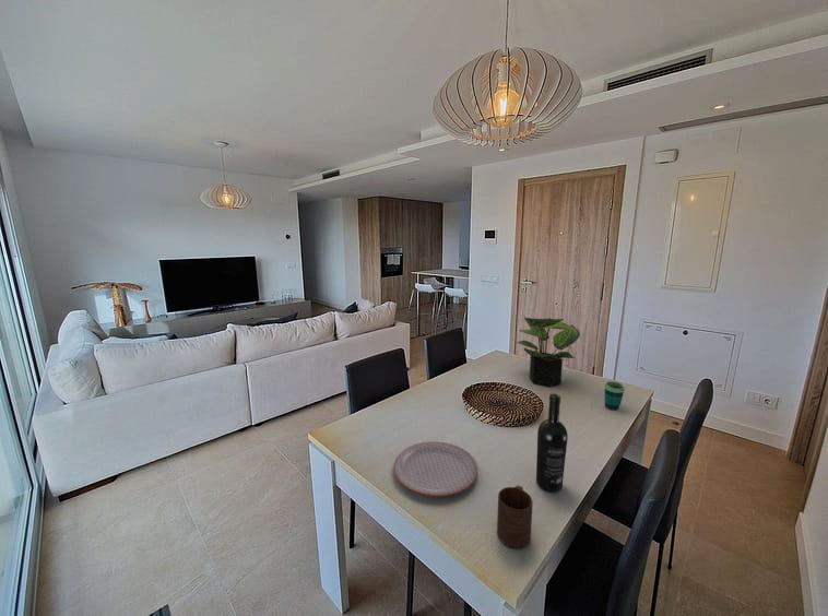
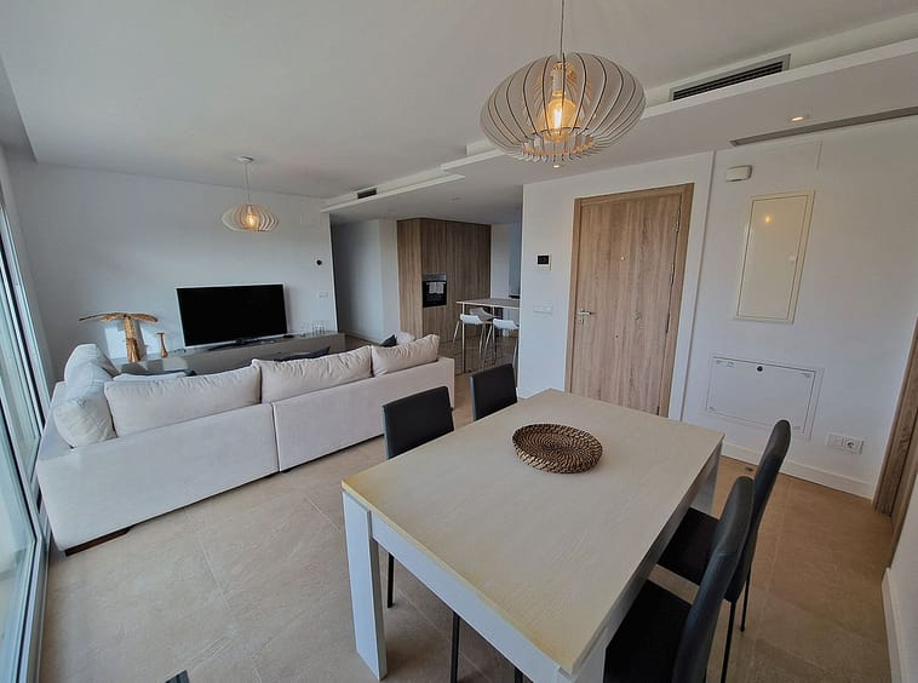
- wine bottle [535,393,569,494]
- plate [392,440,478,498]
- cup [496,485,533,549]
- potted plant [514,316,581,388]
- cup [603,380,626,412]
